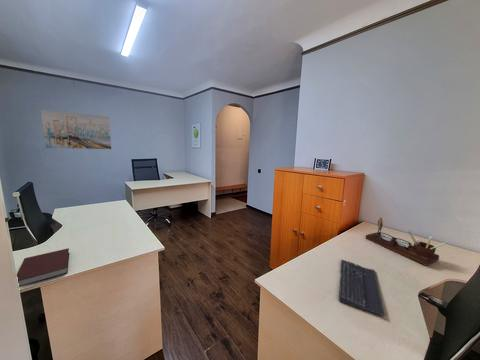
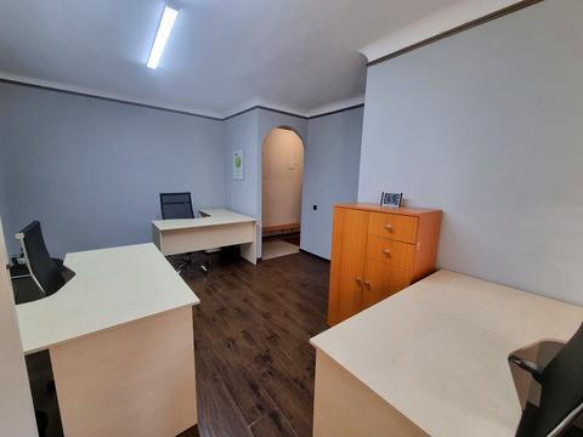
- wall art [40,109,112,150]
- keyboard [338,258,386,317]
- desk organizer [365,216,447,266]
- notebook [16,247,70,288]
